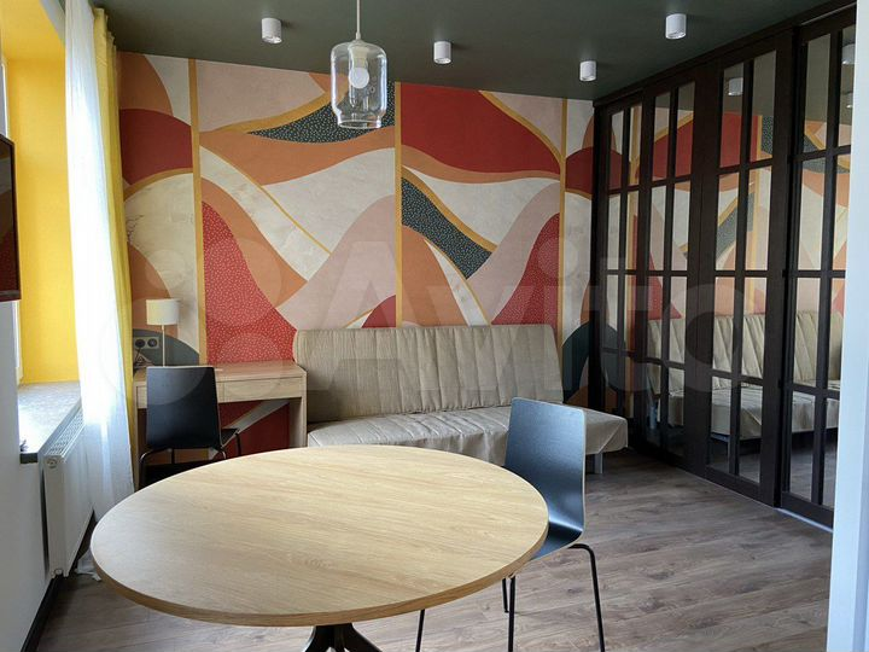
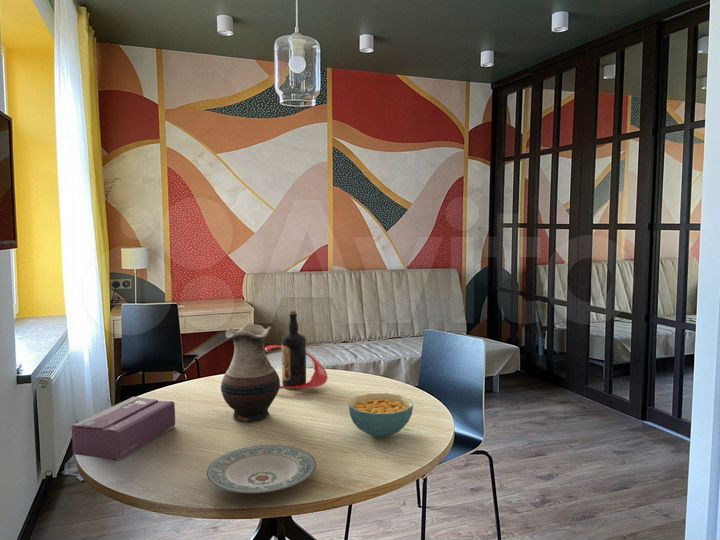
+ plate [206,444,317,494]
+ bottle [265,309,329,390]
+ vase [220,323,281,423]
+ tissue box [71,396,176,461]
+ cereal bowl [348,392,414,439]
